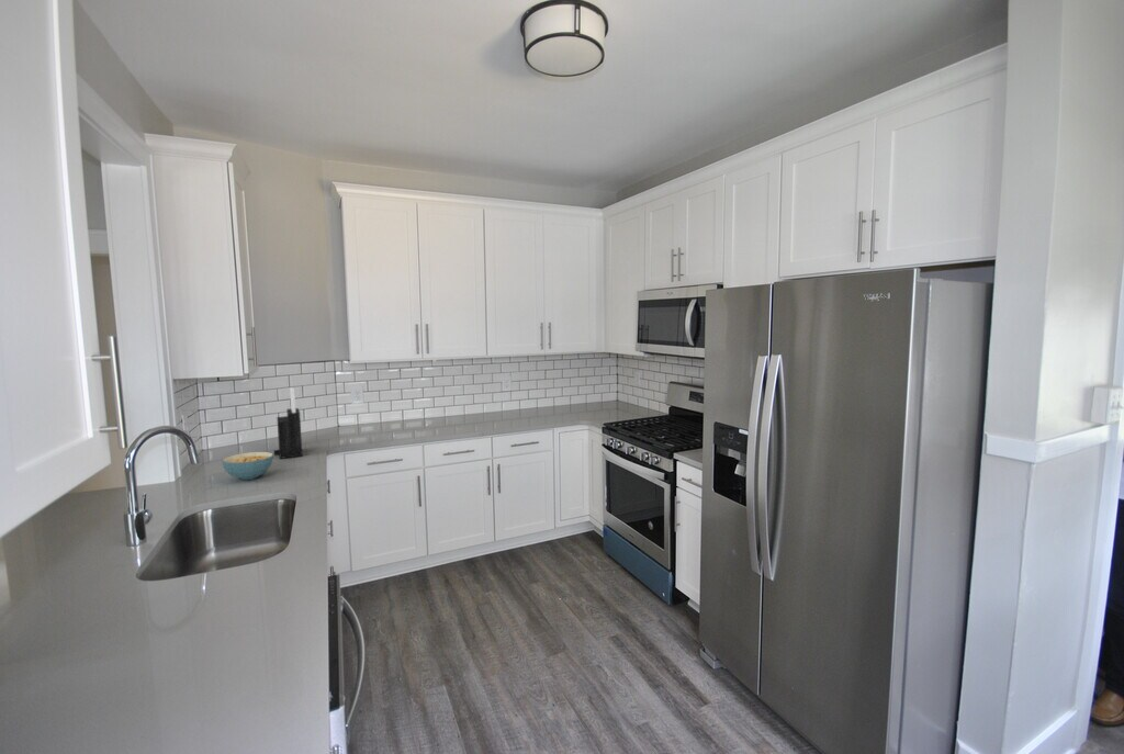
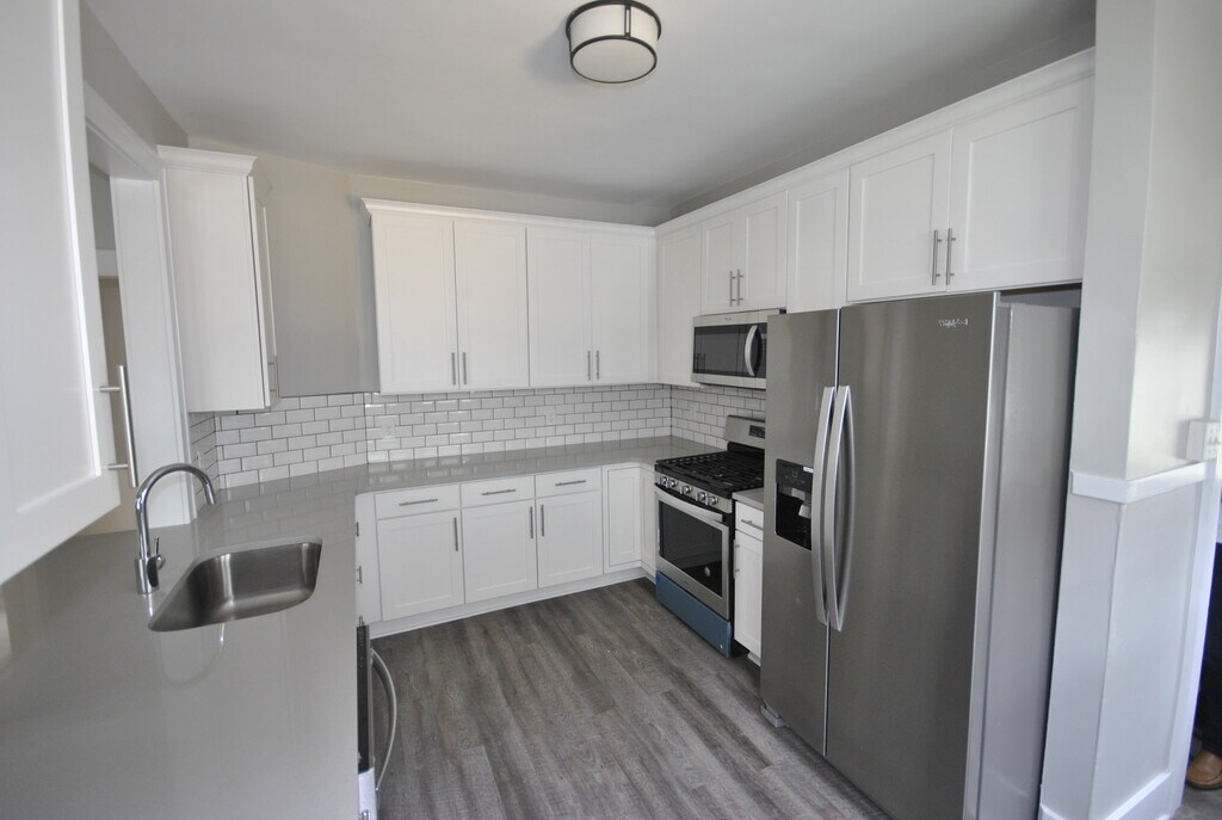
- cereal bowl [221,451,274,481]
- knife block [273,386,303,460]
